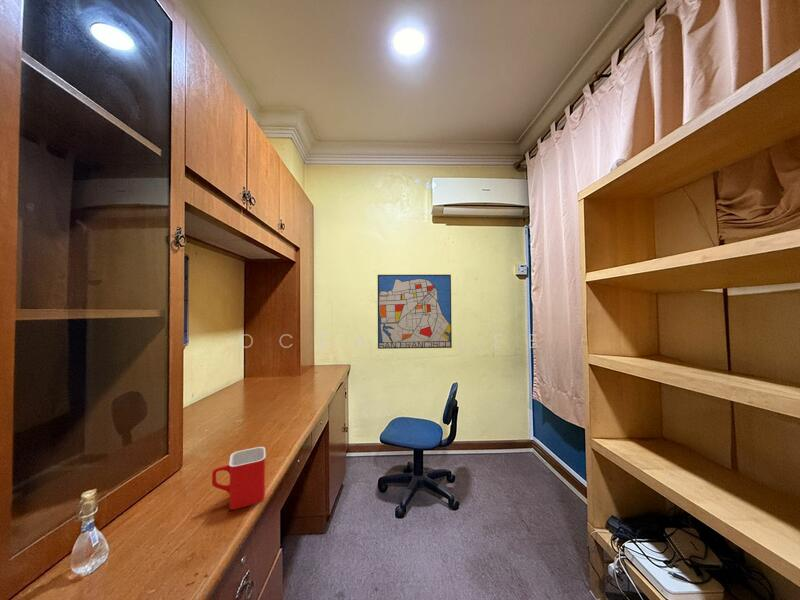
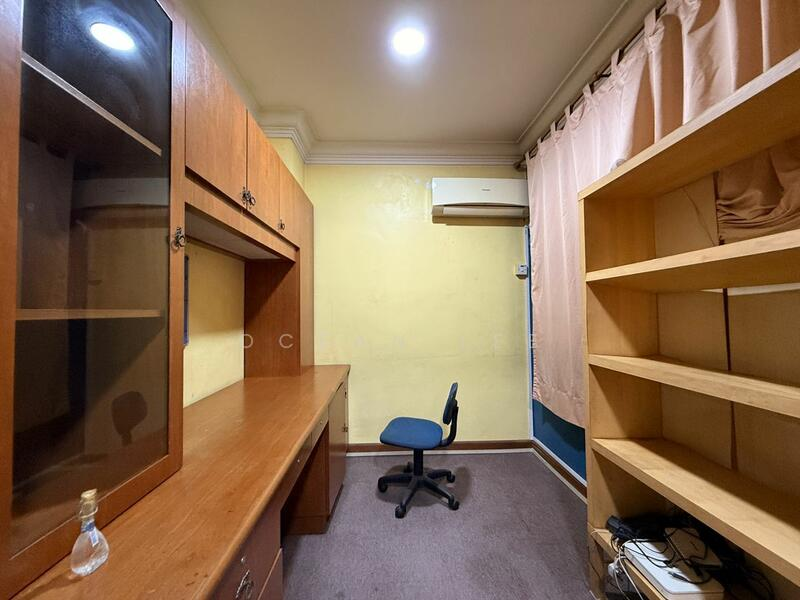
- wall art [377,274,453,350]
- mug [211,446,267,511]
